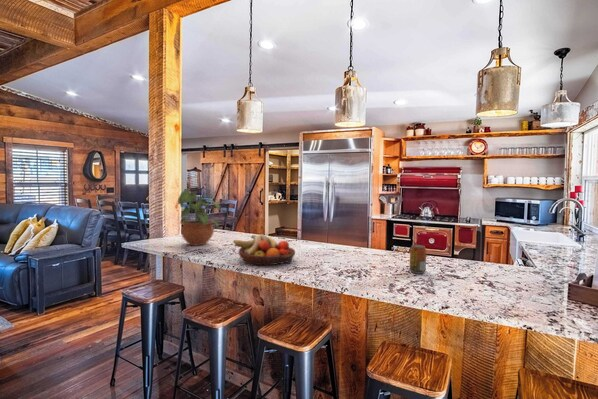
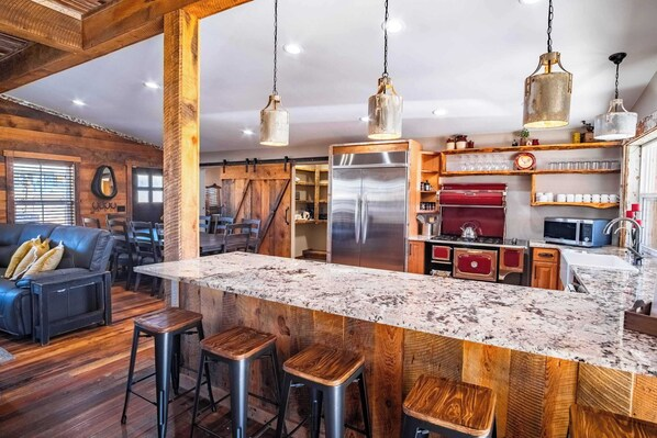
- beverage can [409,244,427,275]
- fruit bowl [232,233,296,266]
- potted plant [177,187,221,246]
